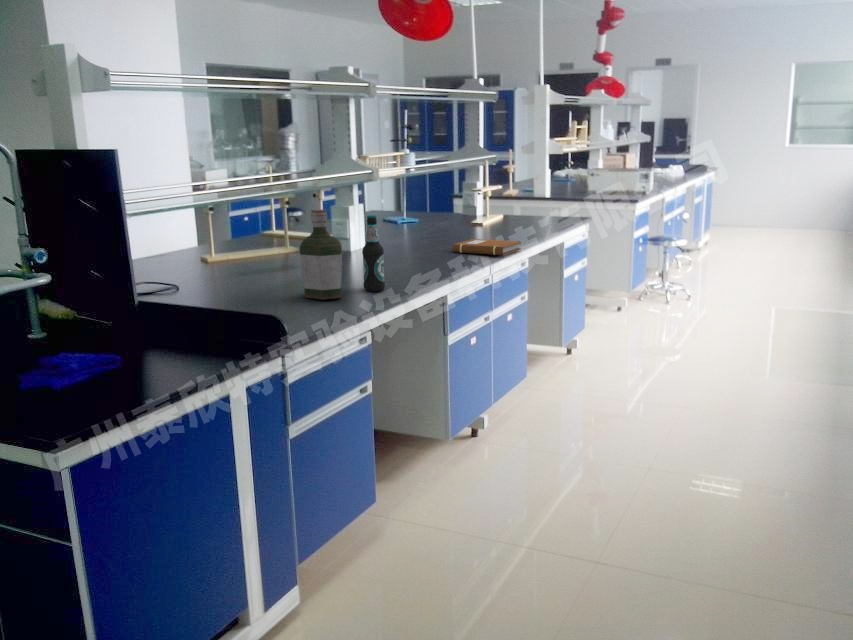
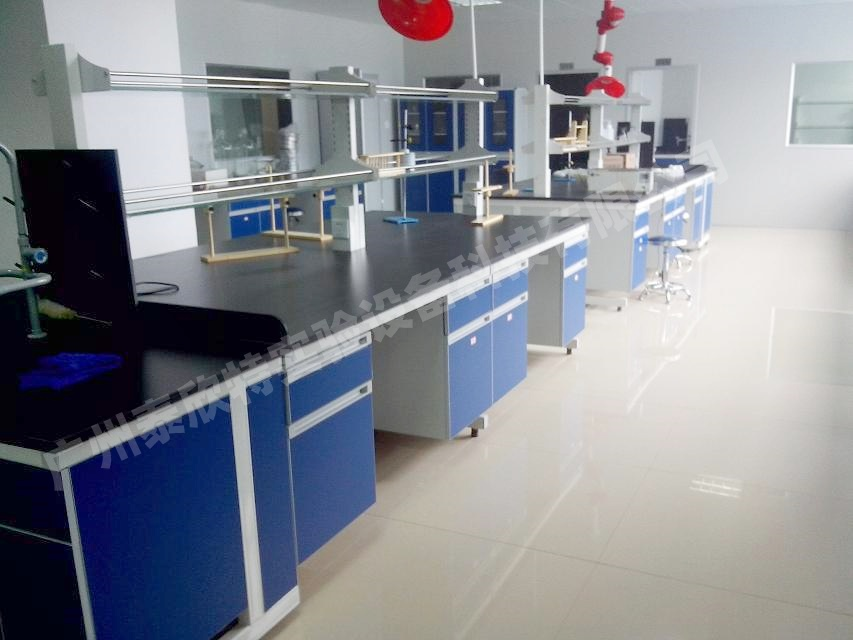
- bottle [361,214,386,292]
- notebook [451,238,522,256]
- bottle [299,208,343,301]
